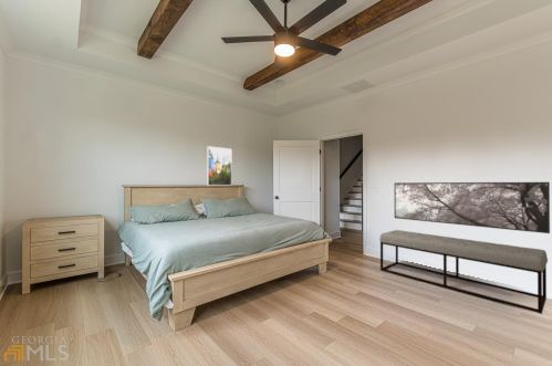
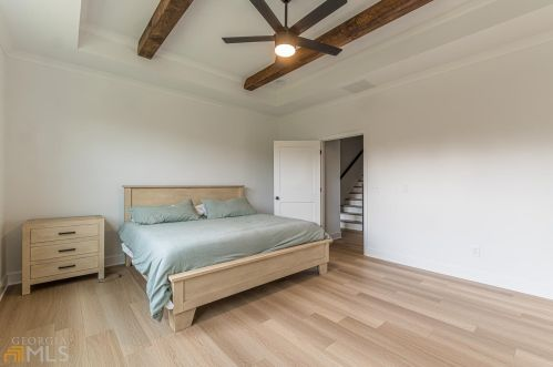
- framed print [394,181,551,234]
- bench [378,229,549,315]
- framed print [206,145,232,187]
